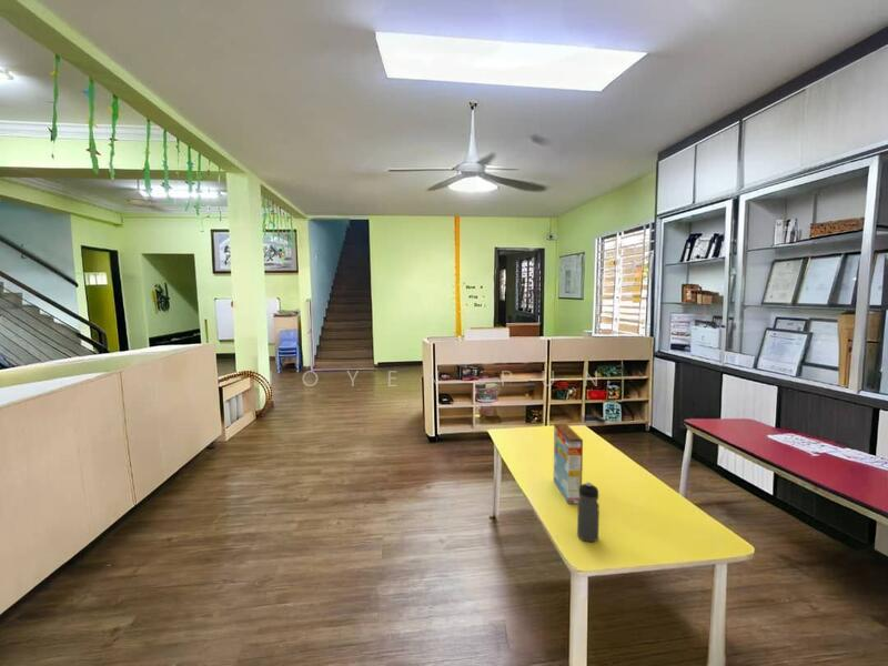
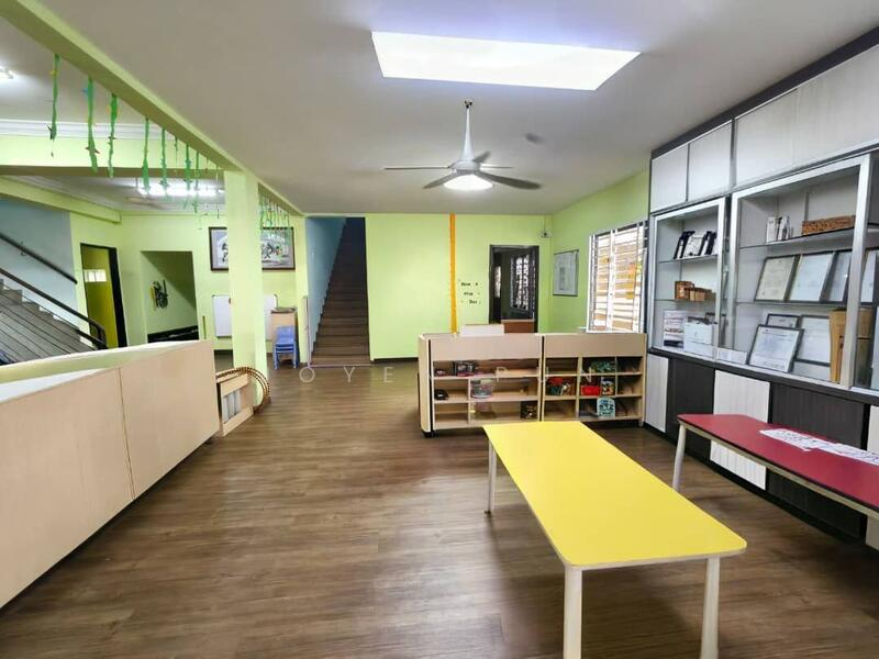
- water bottle [576,482,601,543]
- cereal box [553,422,584,505]
